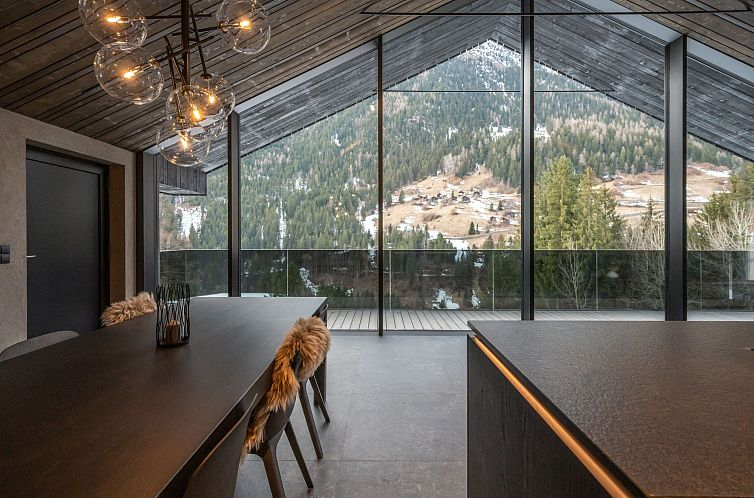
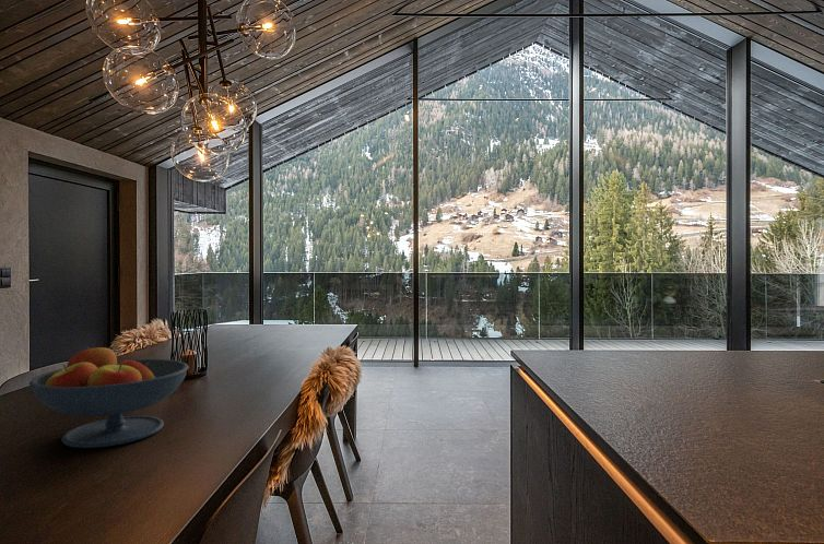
+ fruit bowl [28,345,190,449]
